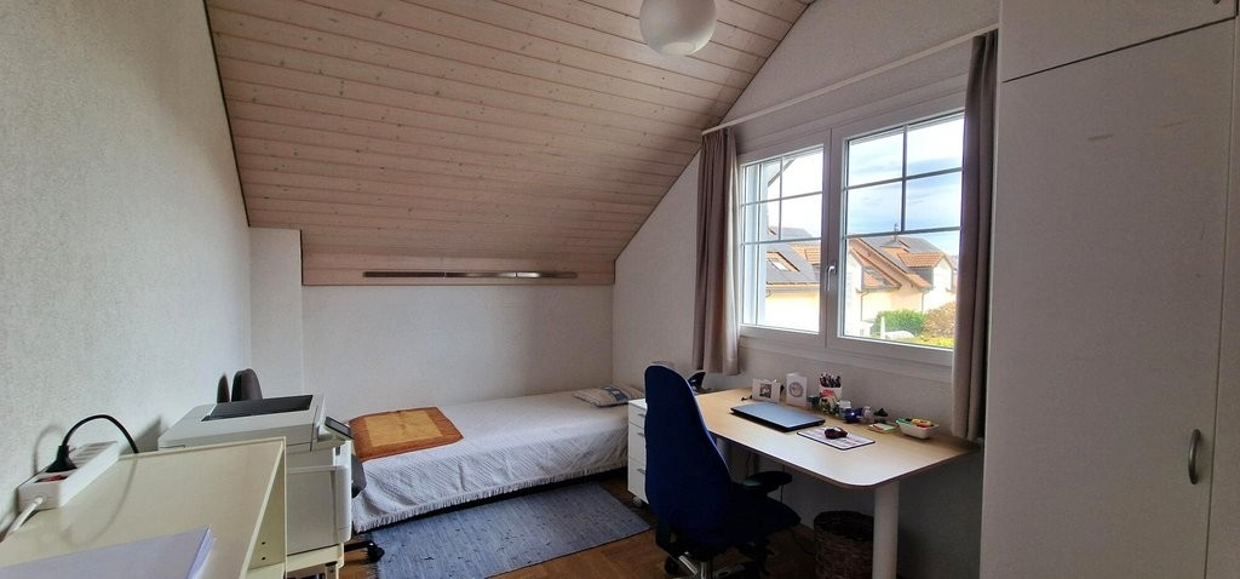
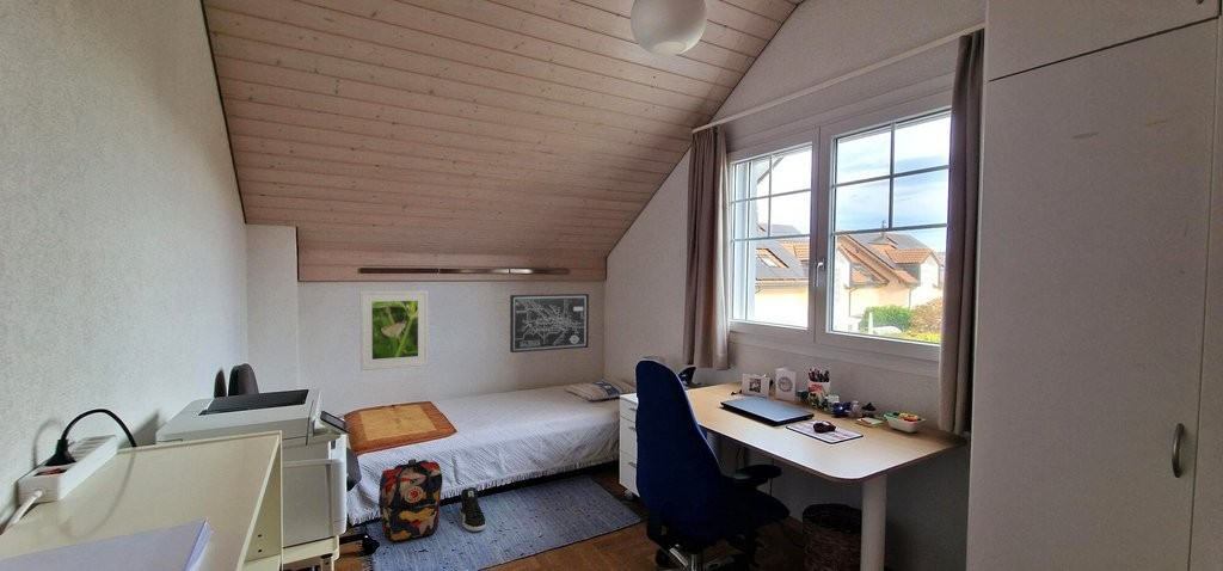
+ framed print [359,289,430,372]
+ wall art [509,293,590,354]
+ sneaker [459,486,487,533]
+ backpack [377,458,444,542]
